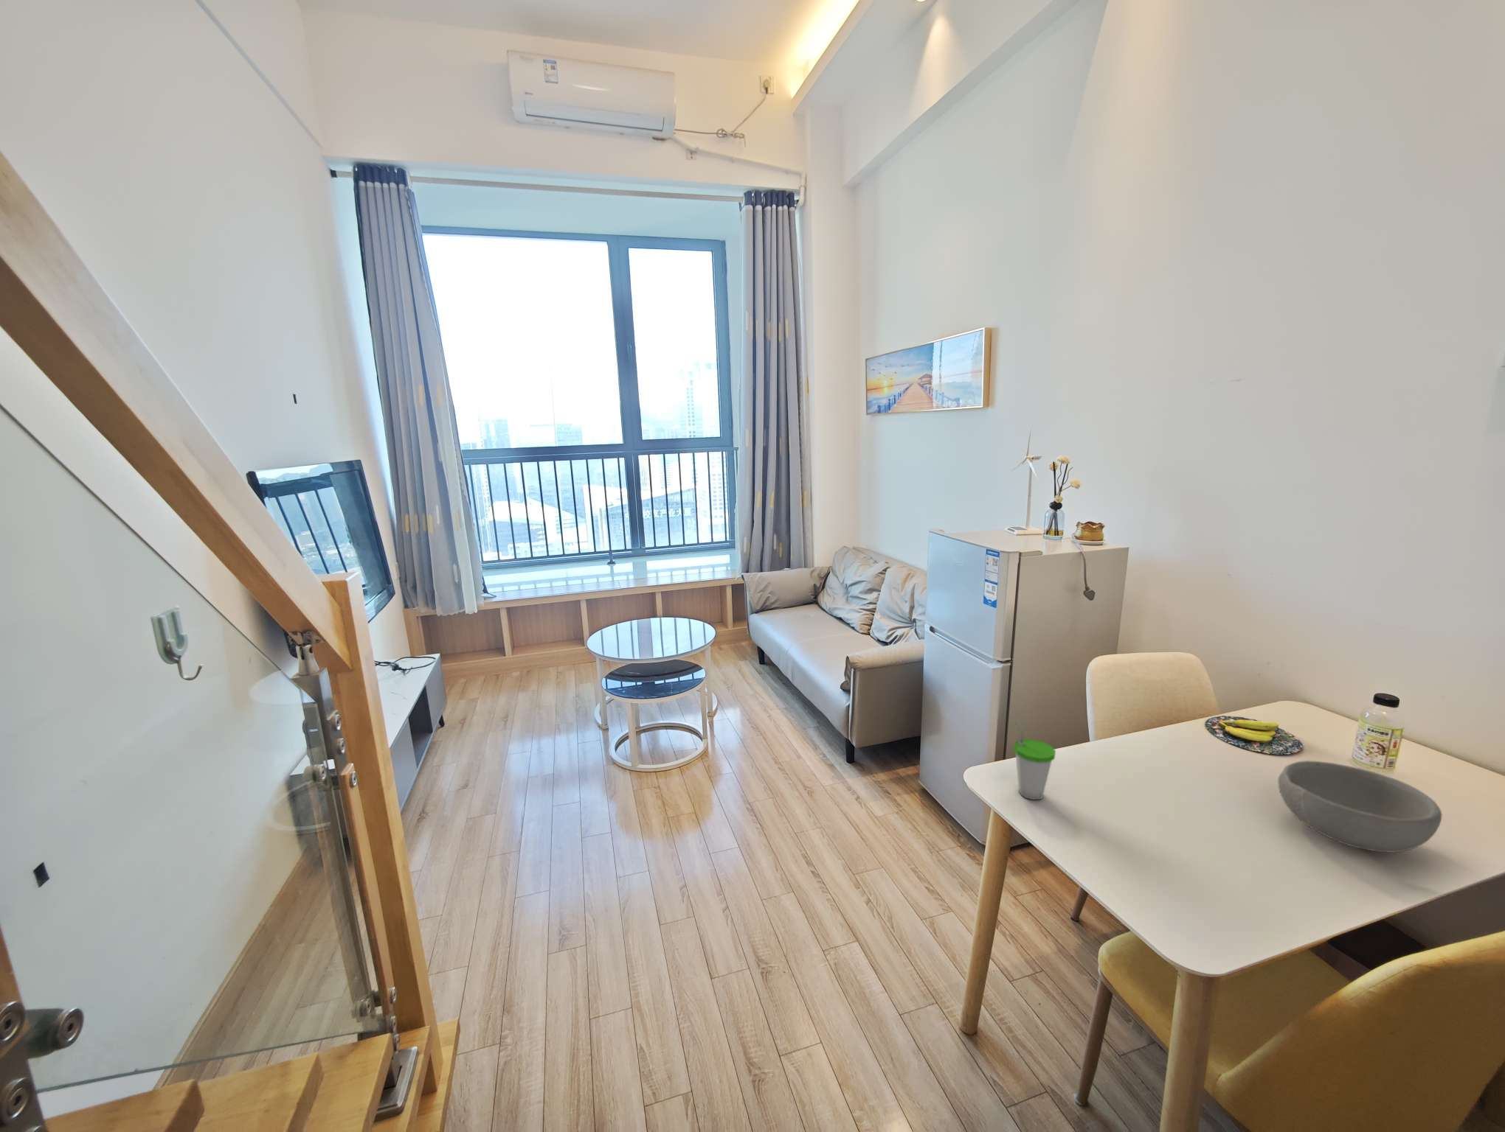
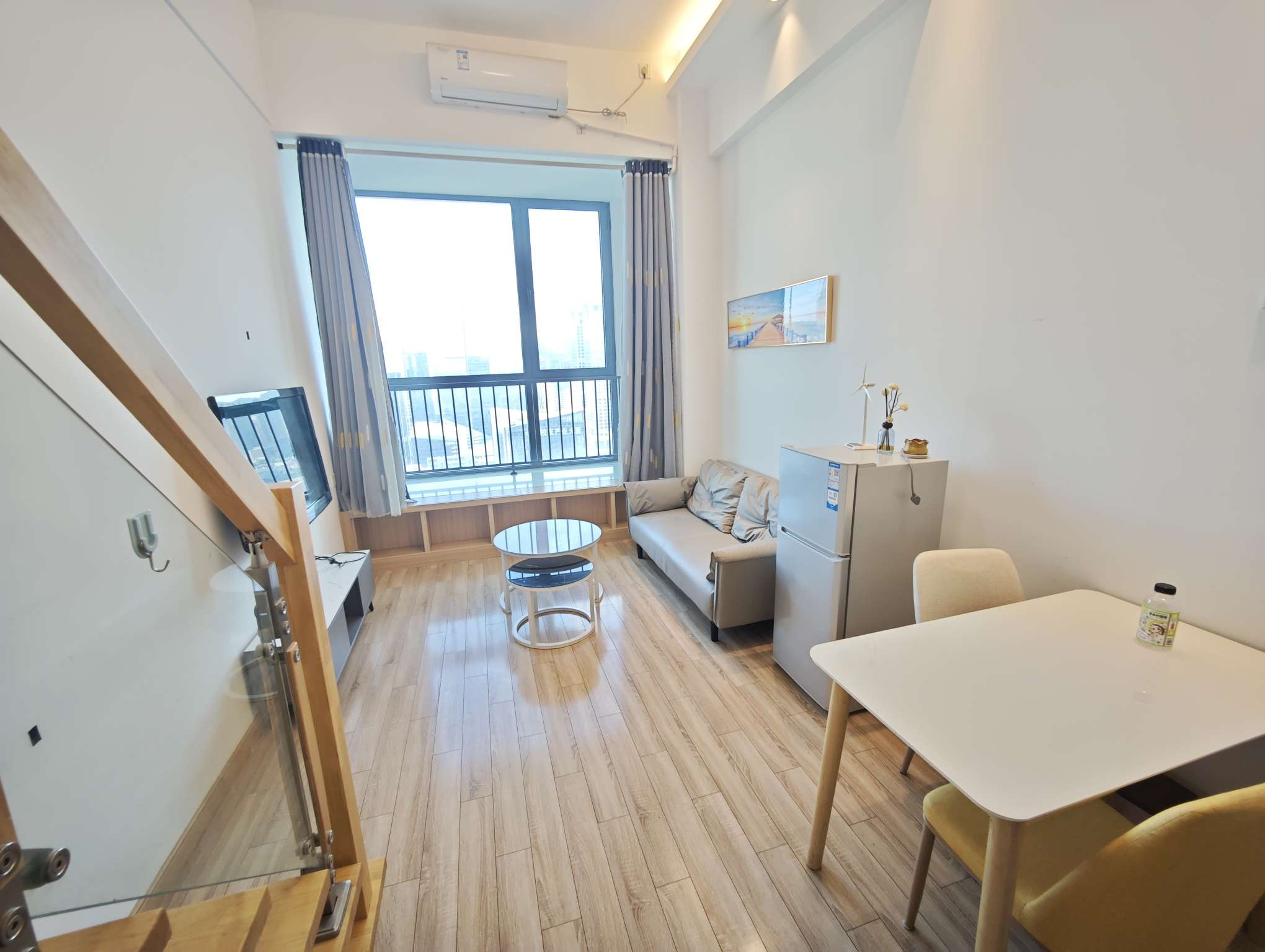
- cup [1012,721,1056,800]
- bowl [1277,760,1442,854]
- banana [1205,715,1304,755]
